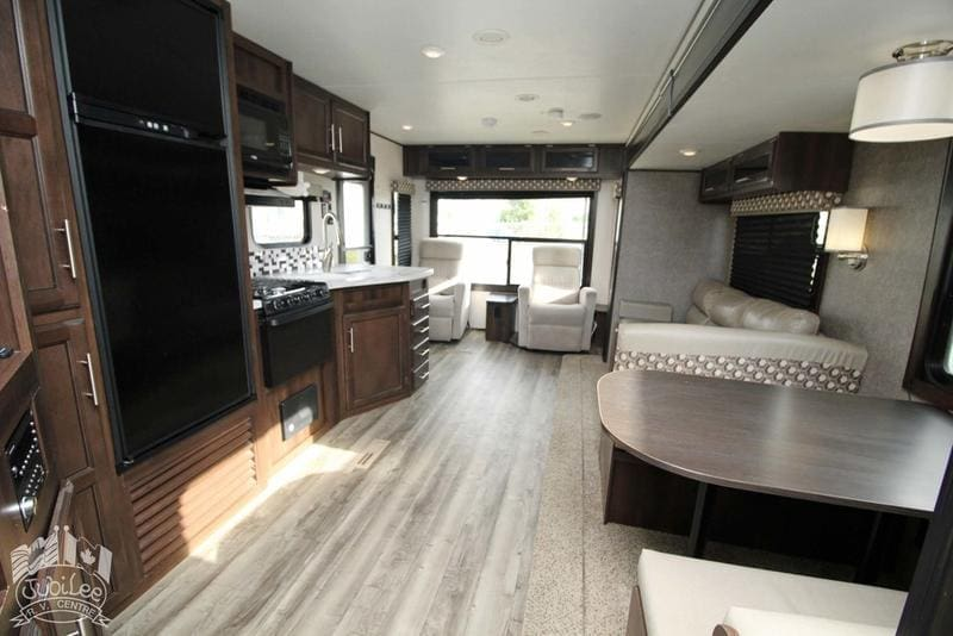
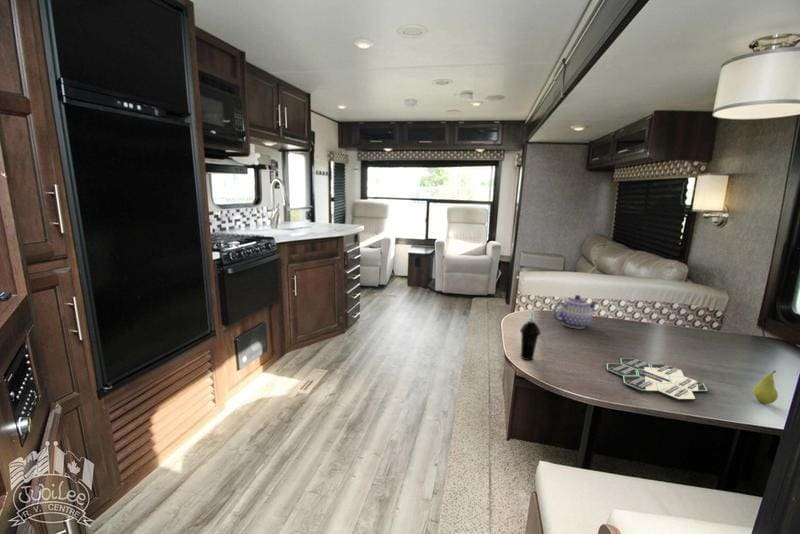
+ teapot [551,294,600,329]
+ fruit [753,370,779,405]
+ cup [519,313,542,361]
+ board game [605,357,709,401]
